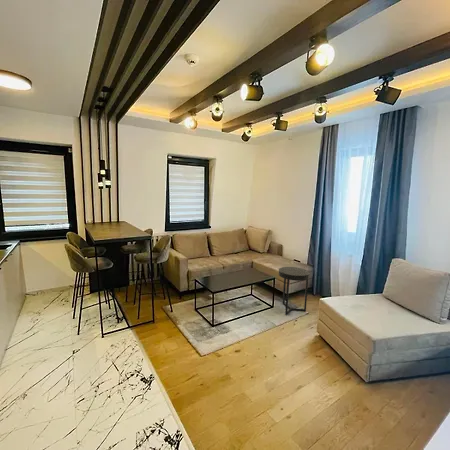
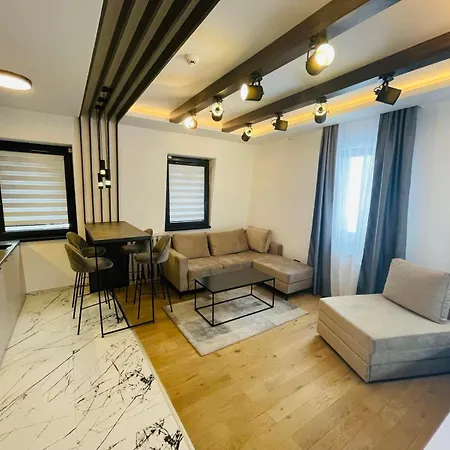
- side table [278,266,311,316]
